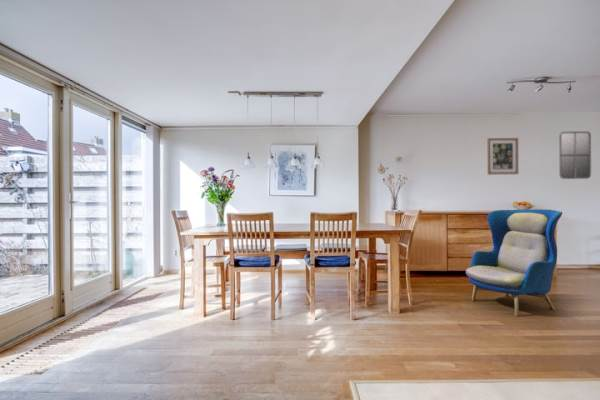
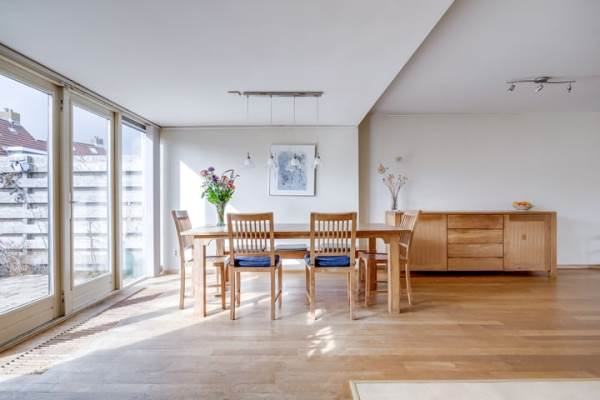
- home mirror [558,130,592,180]
- armchair [465,208,563,317]
- wall art [487,137,519,176]
